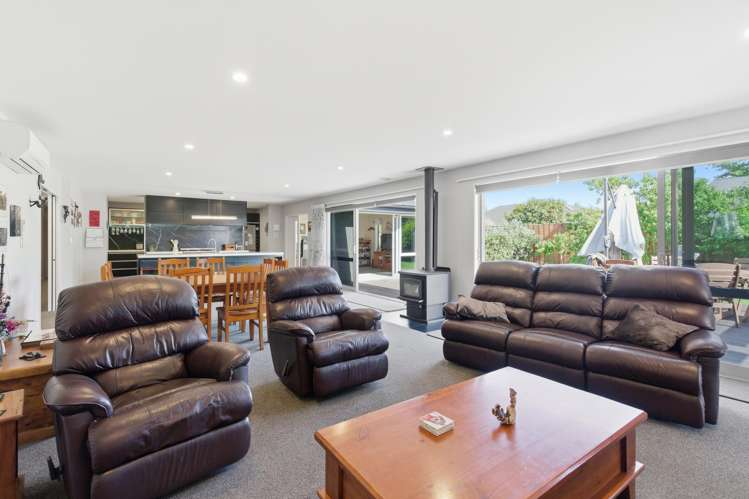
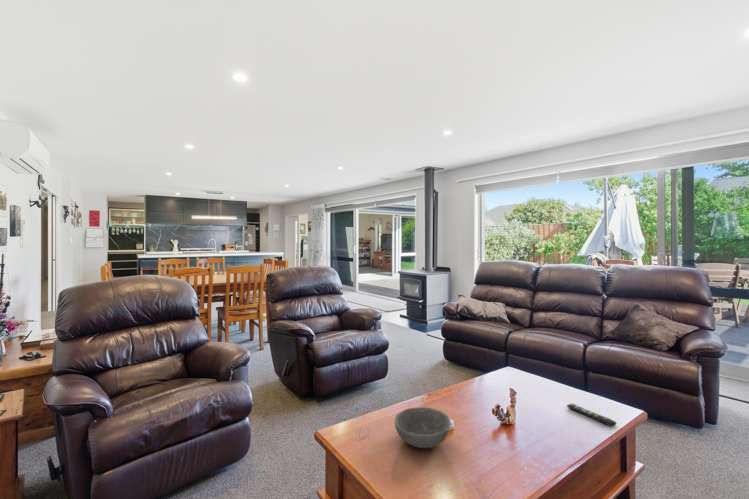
+ bowl [394,406,452,449]
+ remote control [566,403,618,428]
